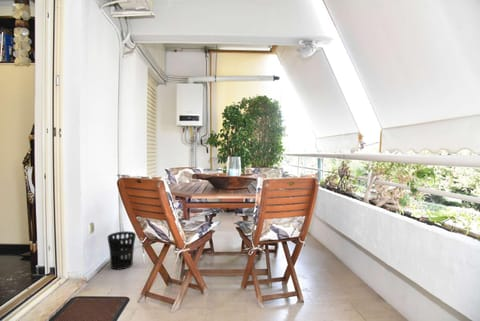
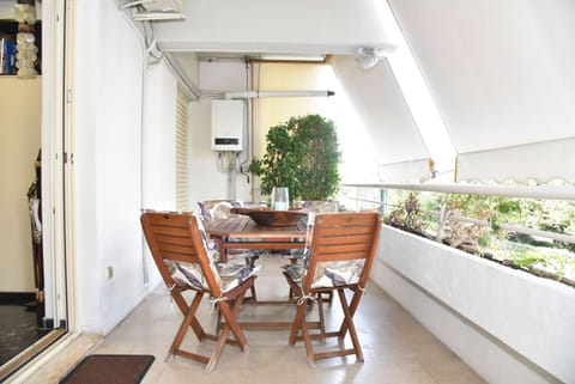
- wastebasket [107,230,137,271]
